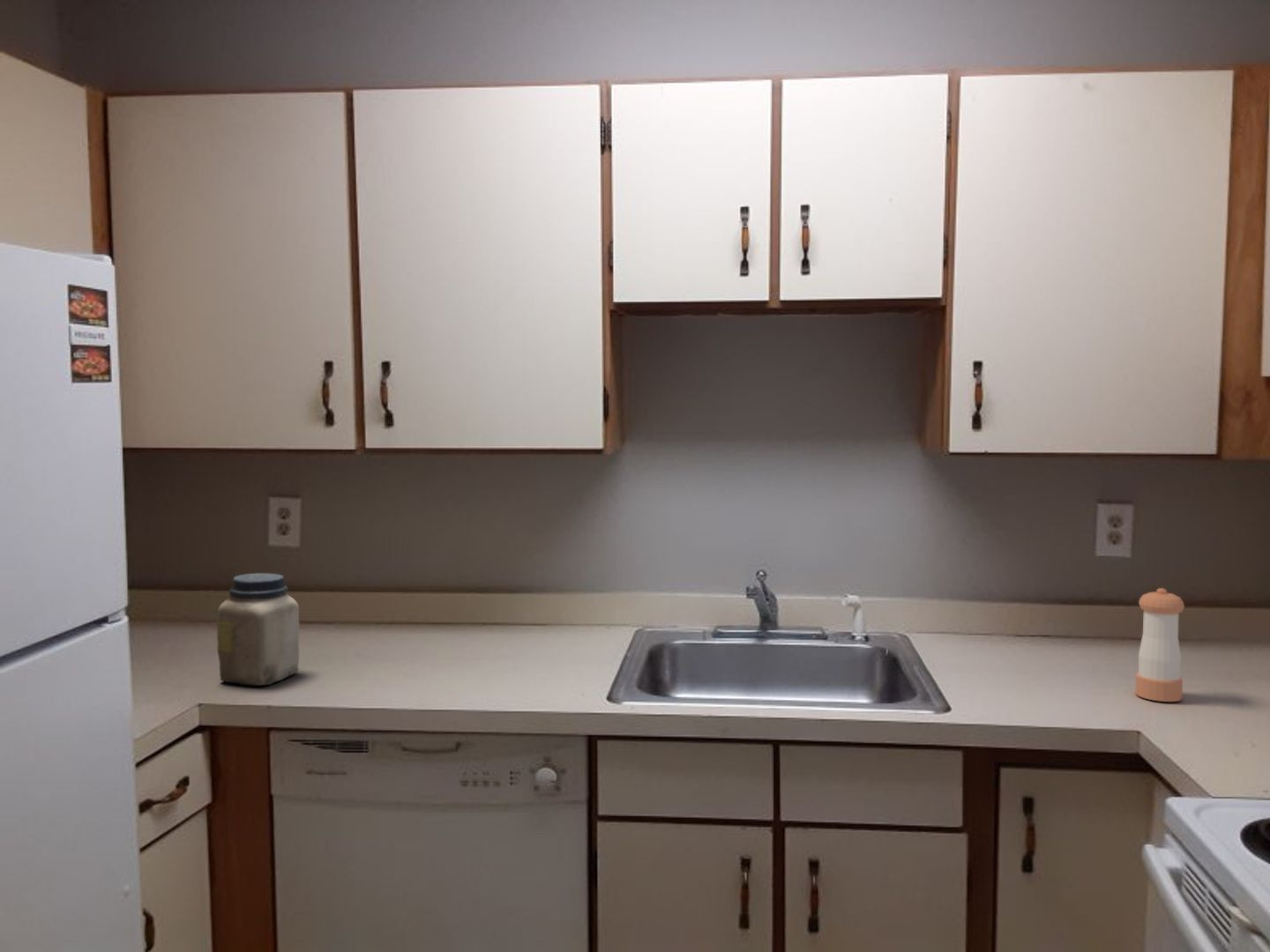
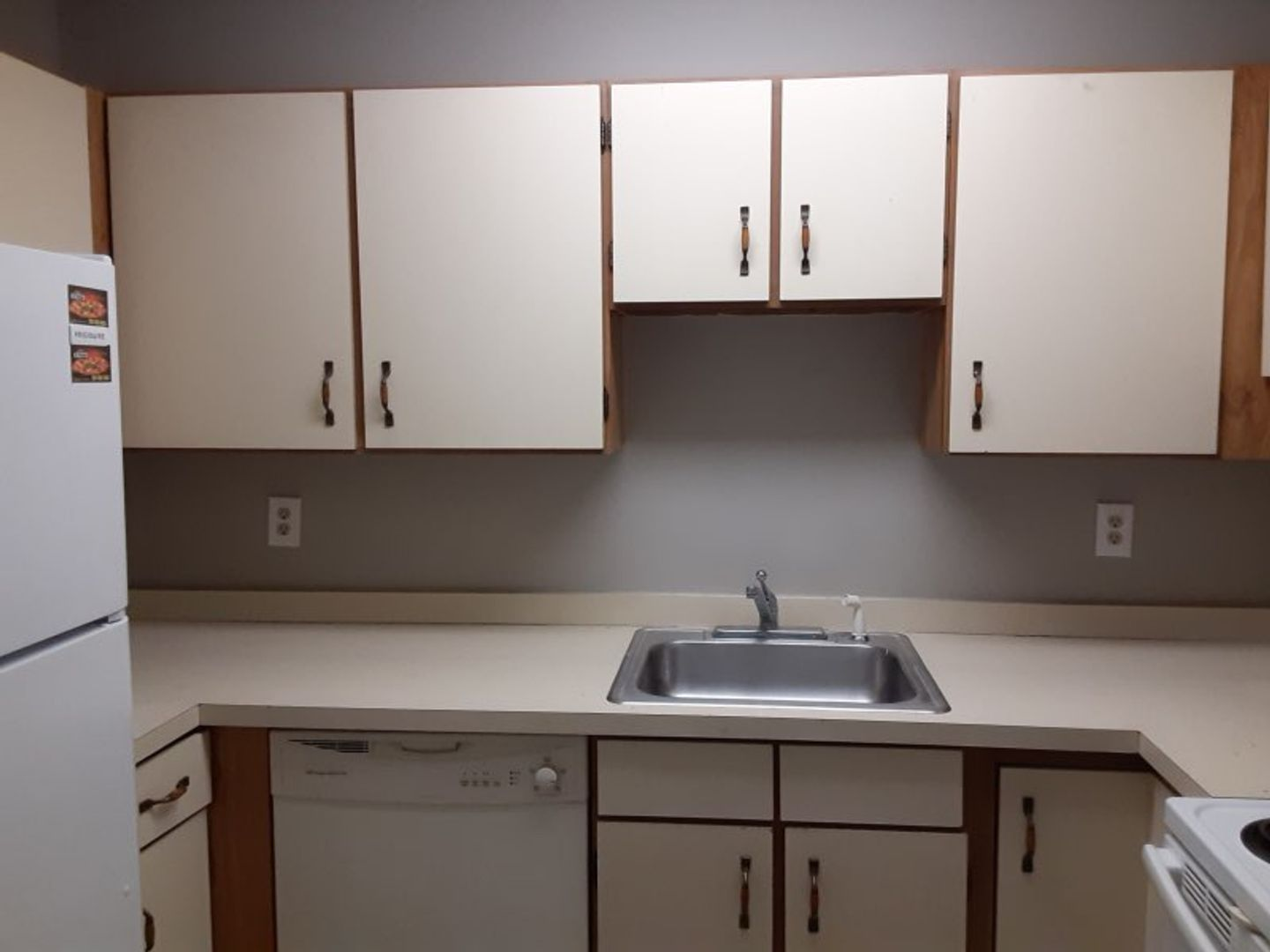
- jar [216,572,300,687]
- pepper shaker [1134,587,1185,703]
